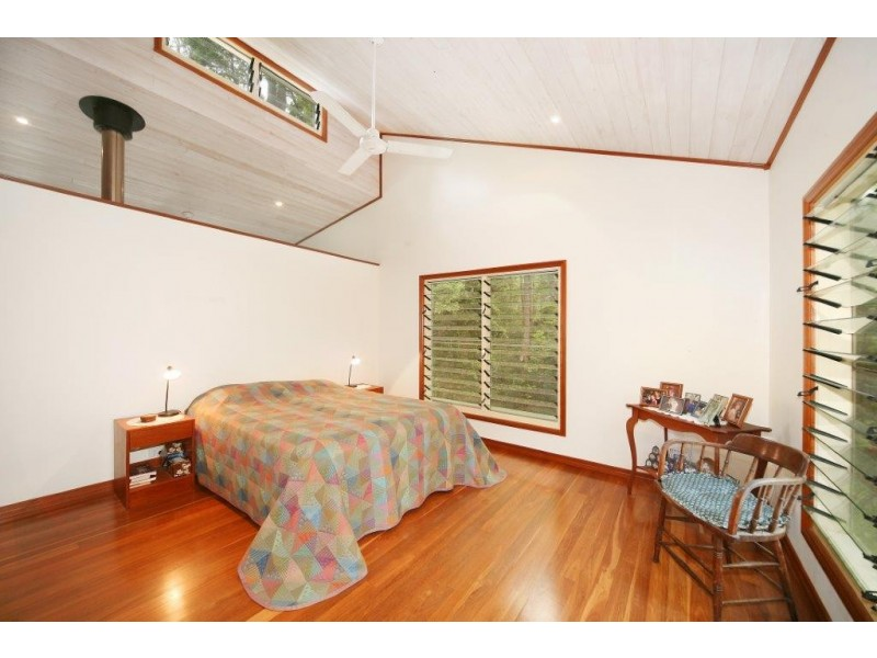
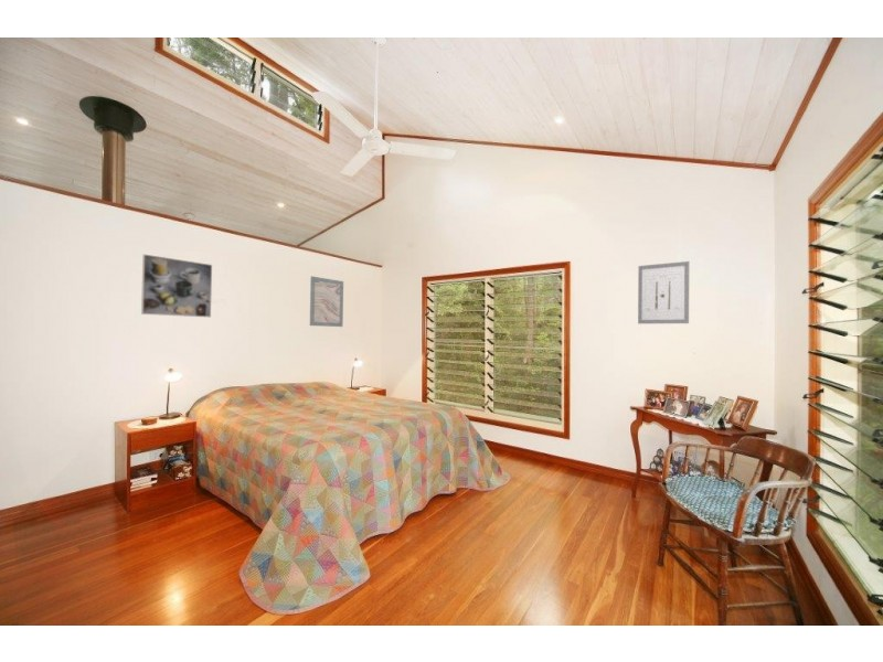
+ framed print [140,253,213,319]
+ wall art [309,275,344,328]
+ wall art [637,260,690,324]
